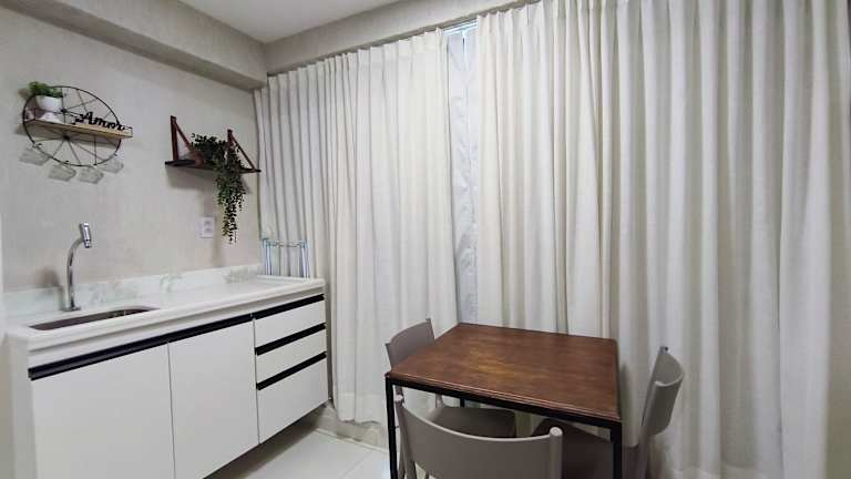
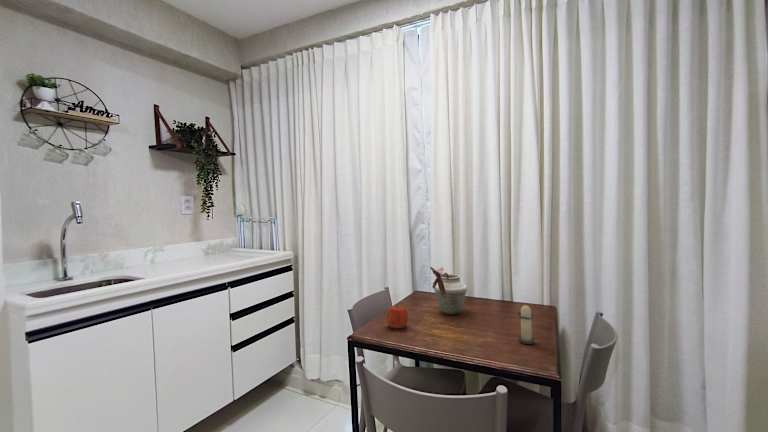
+ apple [385,303,409,329]
+ candle [516,302,536,345]
+ vase [429,266,468,316]
